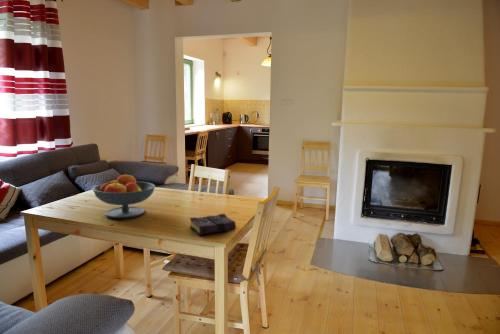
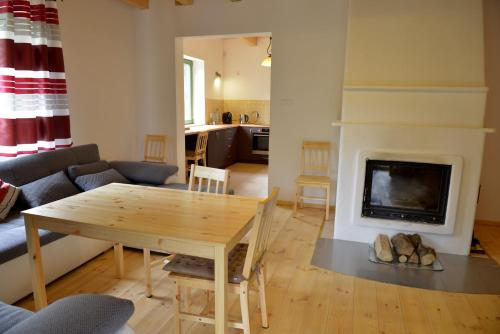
- fruit bowl [91,173,156,219]
- book [189,213,237,236]
